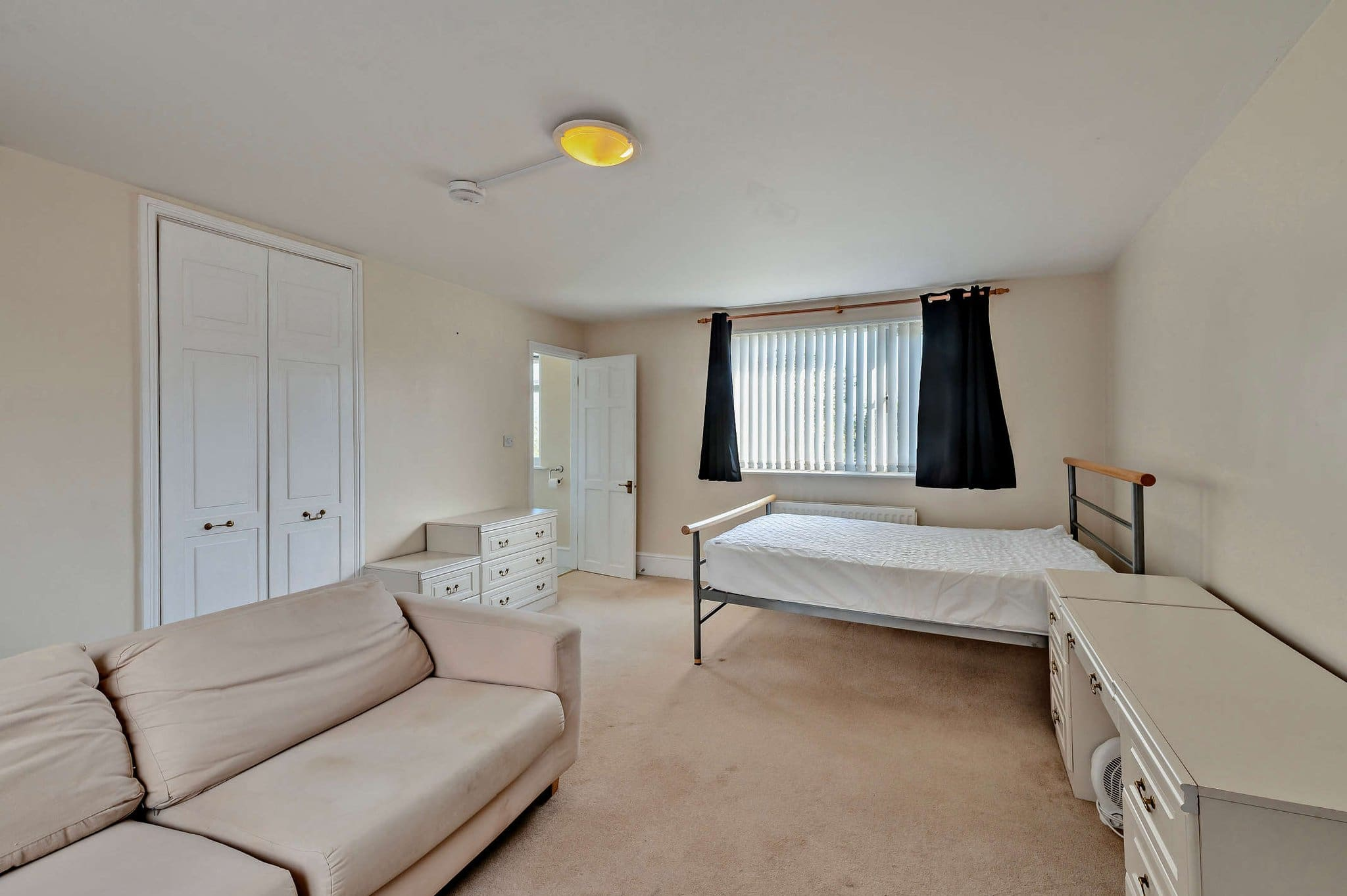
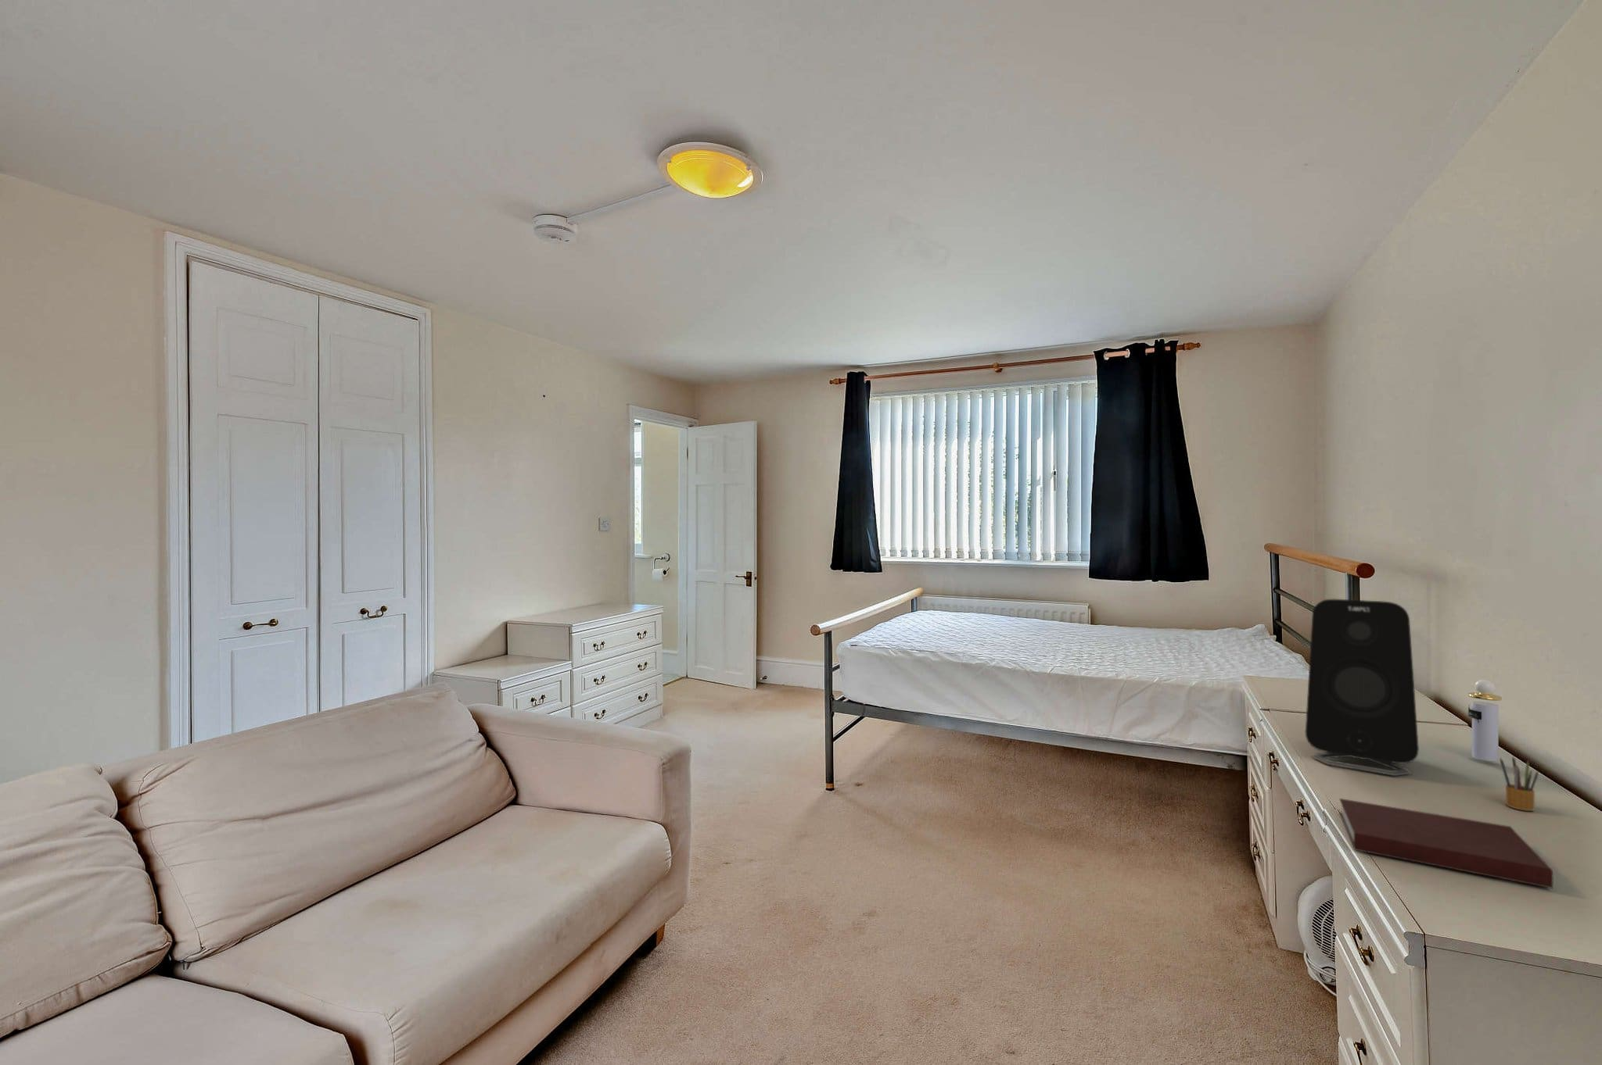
+ perfume bottle [1468,679,1502,762]
+ speaker [1305,599,1420,776]
+ notebook [1338,798,1553,889]
+ pencil box [1500,755,1539,812]
